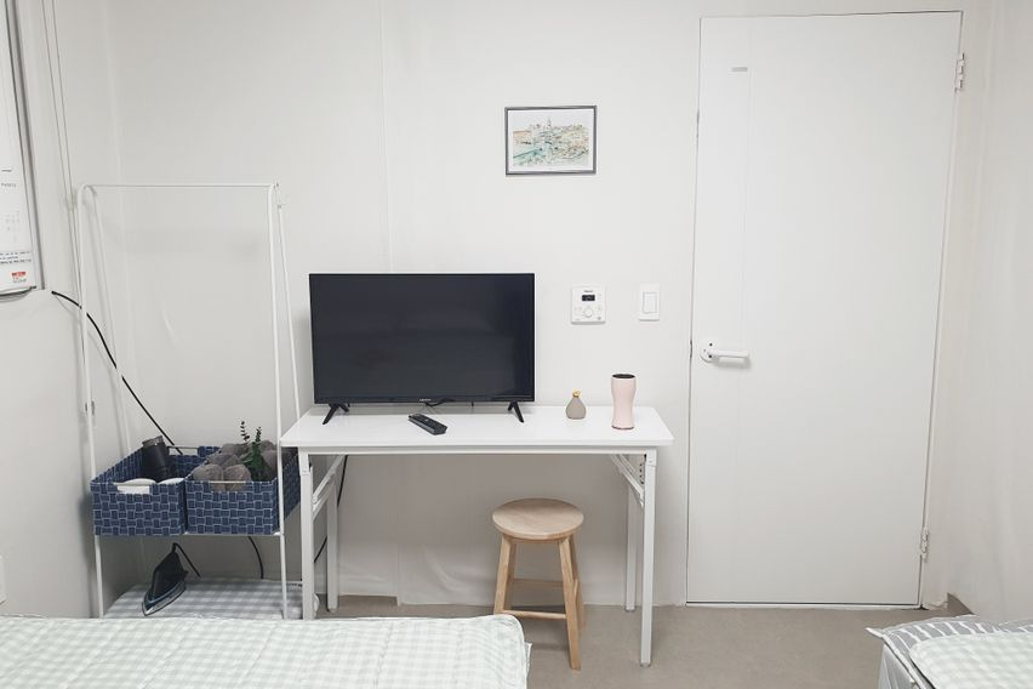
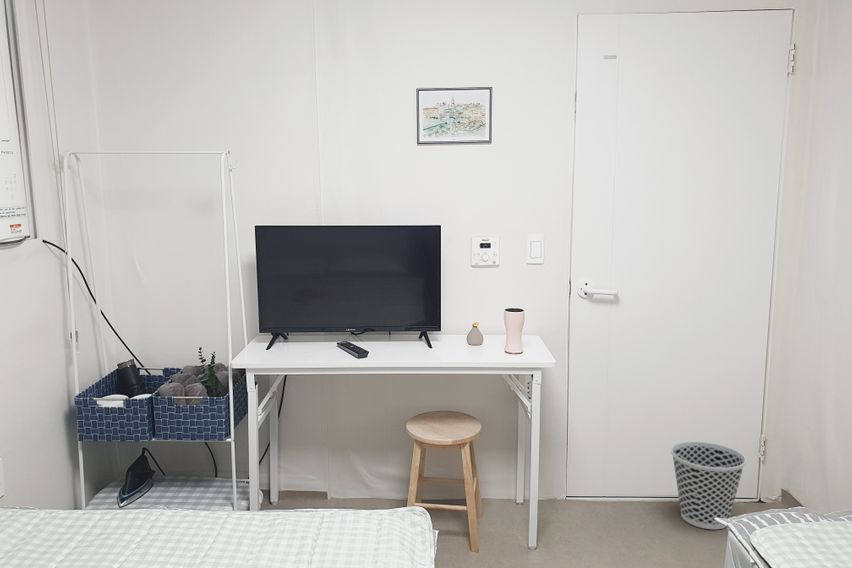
+ wastebasket [670,441,747,530]
